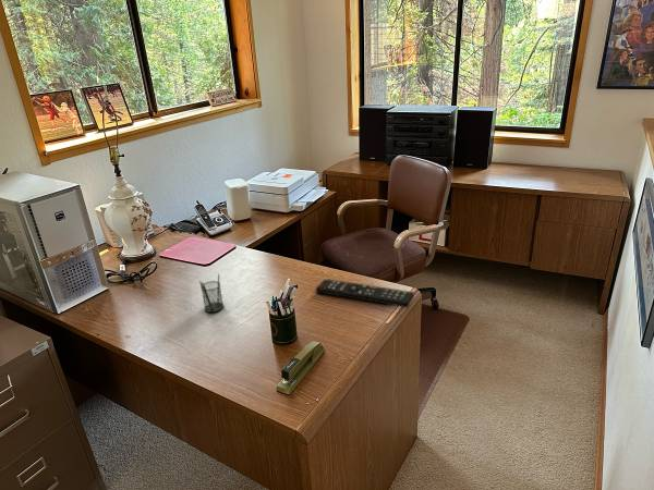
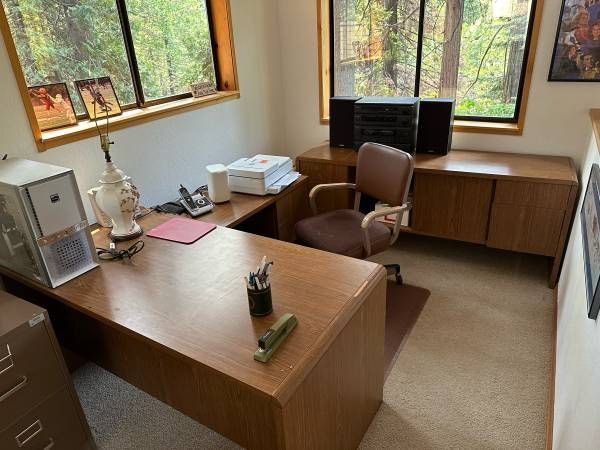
- pencil holder [198,272,225,314]
- remote control [315,278,415,308]
